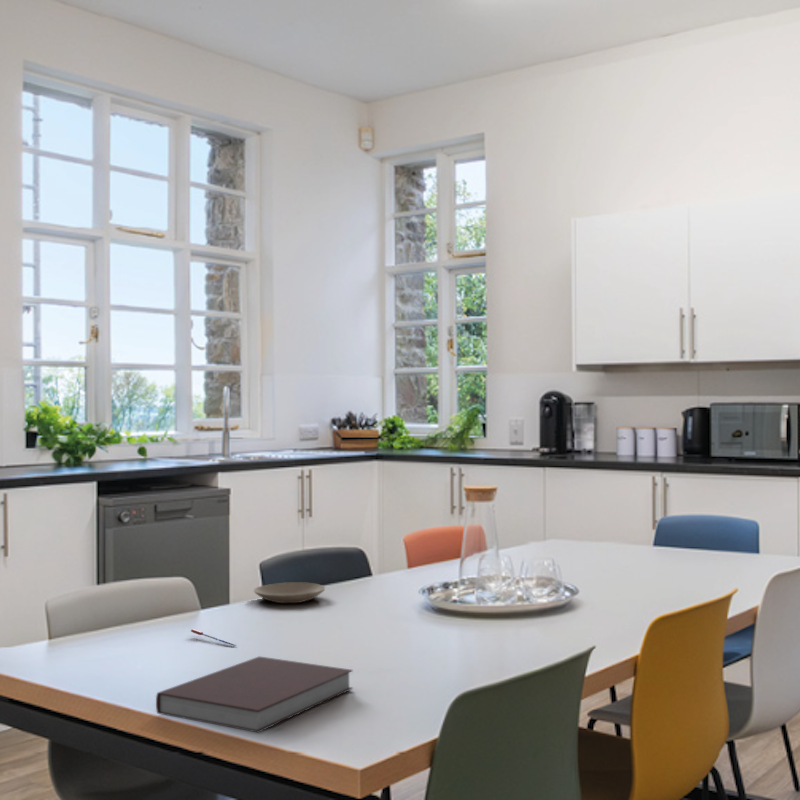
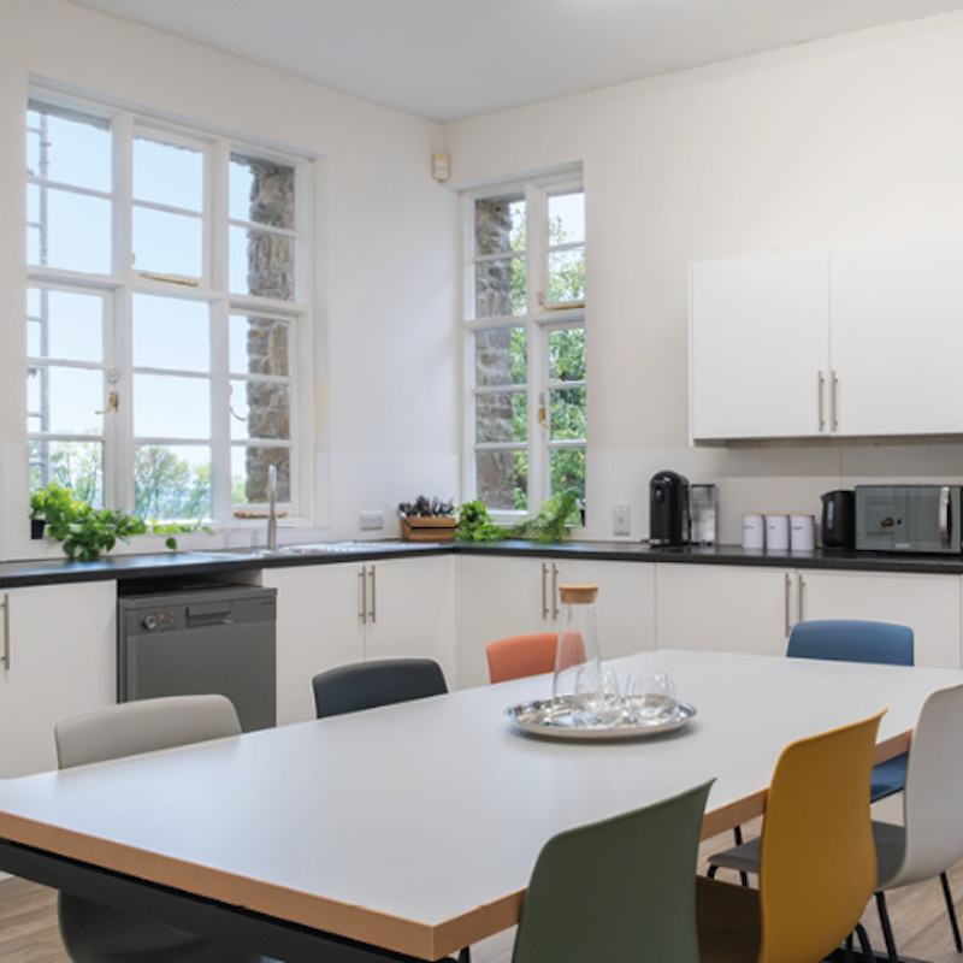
- pen [190,628,236,647]
- notebook [155,655,354,734]
- plate [253,581,326,604]
